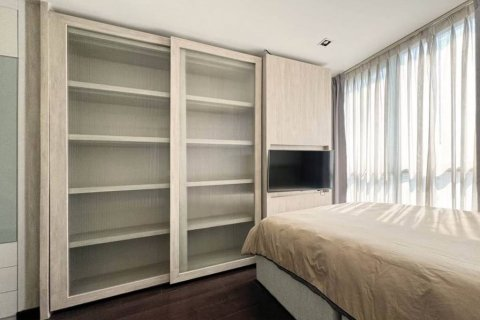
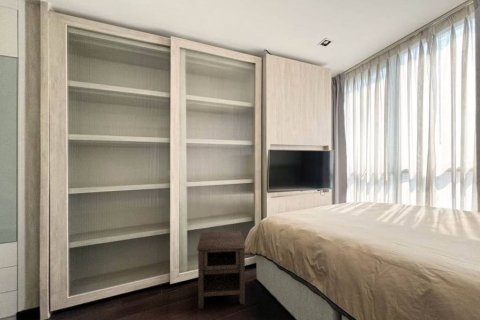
+ nightstand [196,230,247,310]
